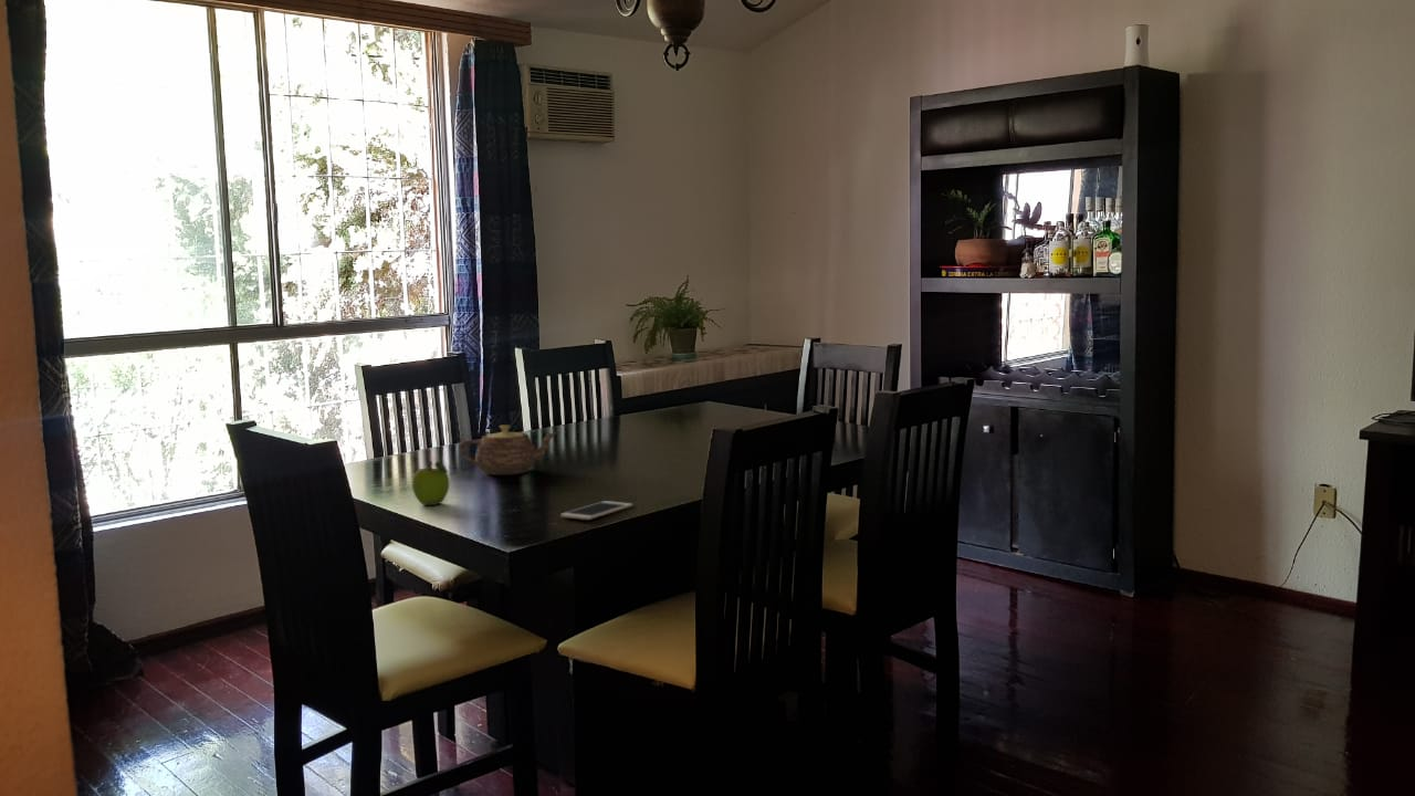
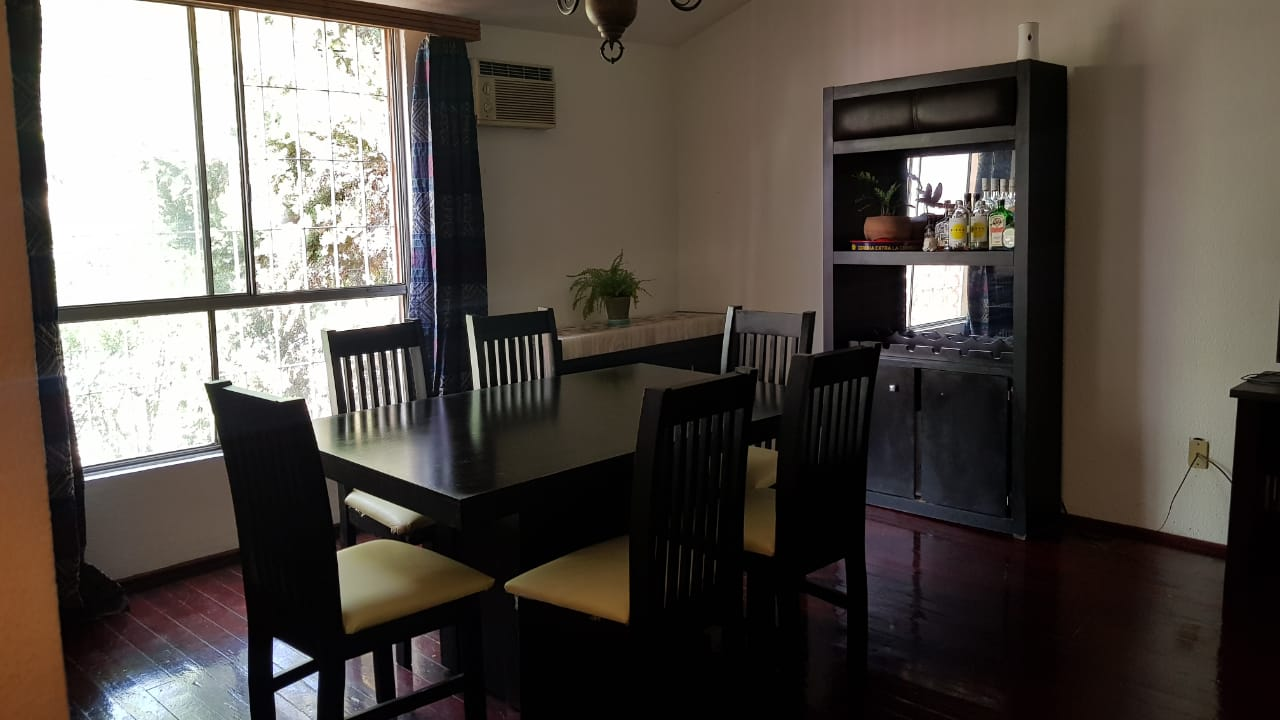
- teapot [458,423,558,476]
- fruit [411,460,450,506]
- cell phone [559,500,633,521]
